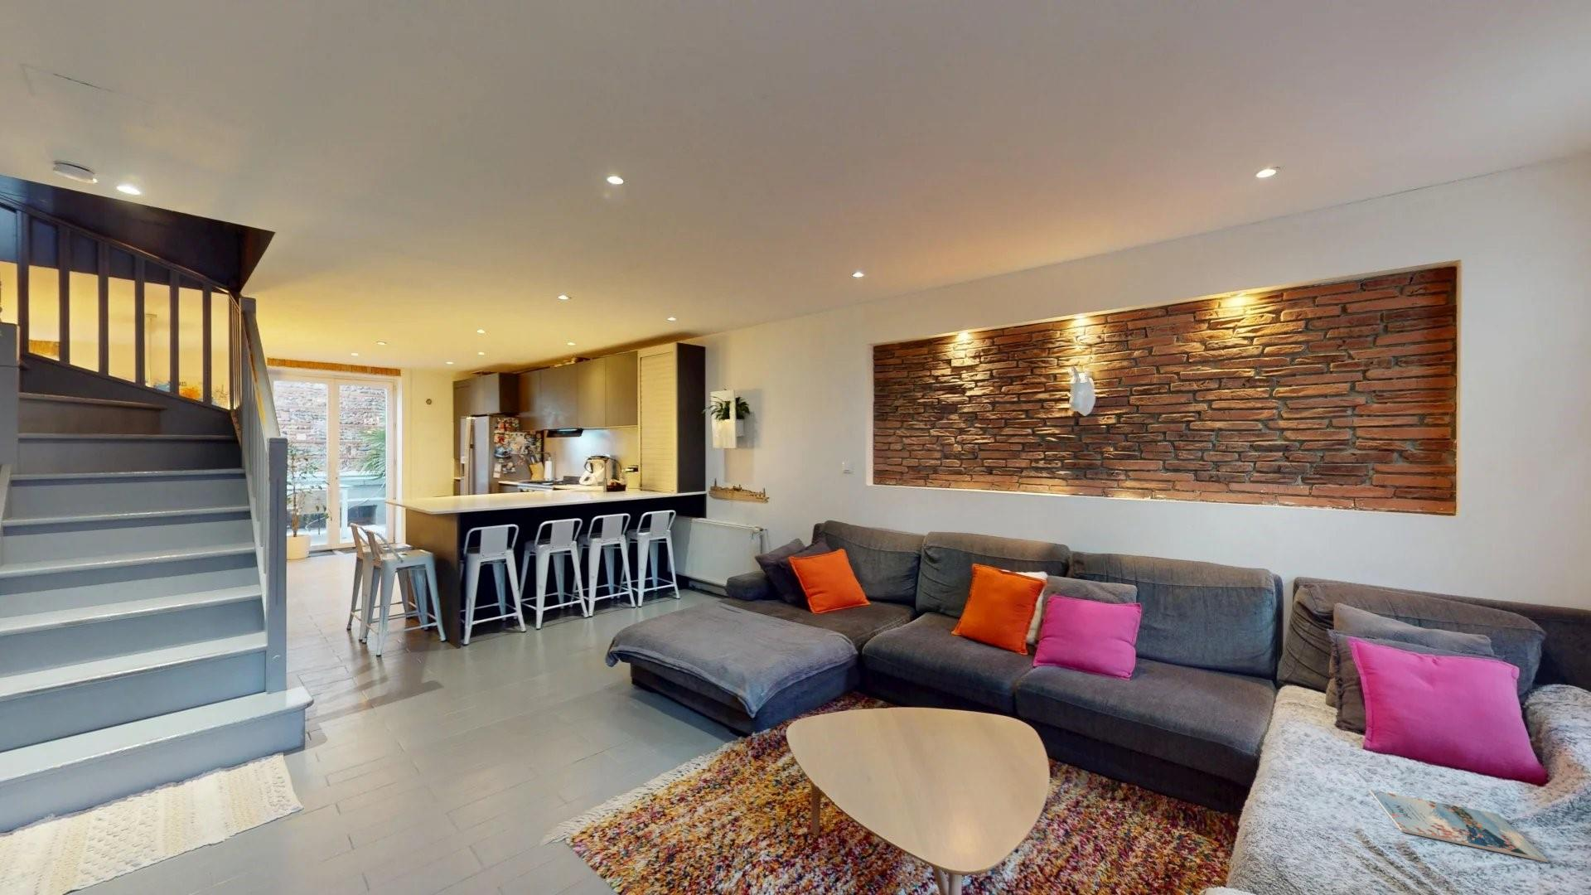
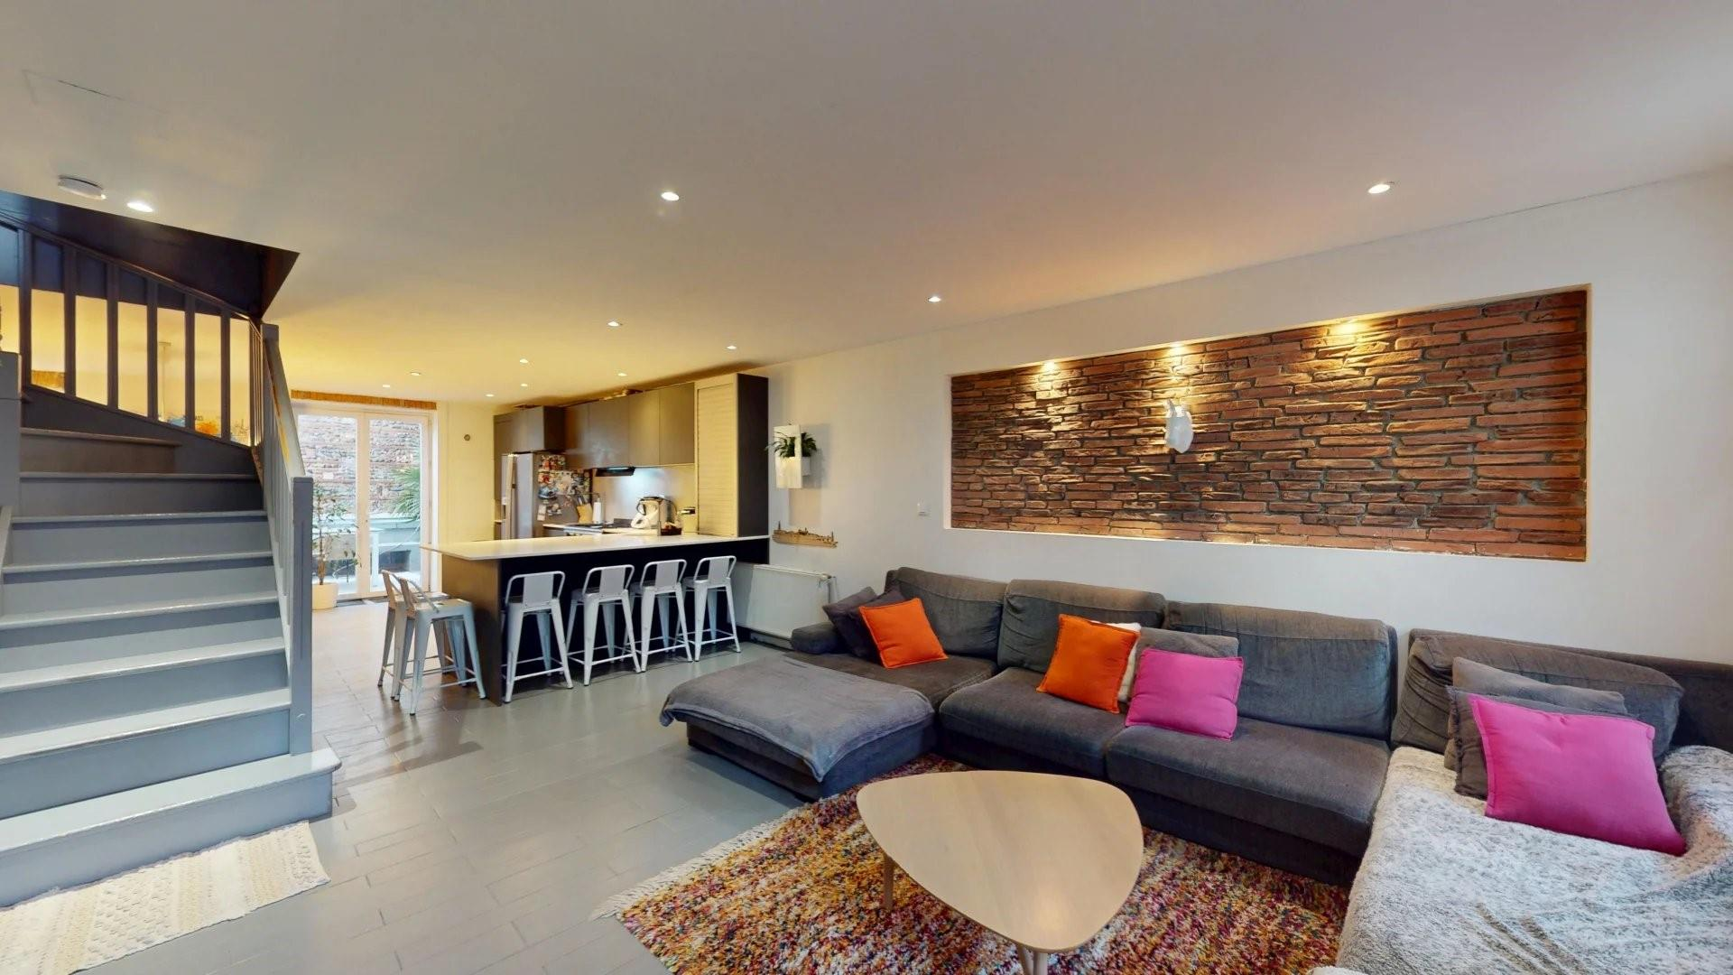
- magazine [1369,789,1548,862]
